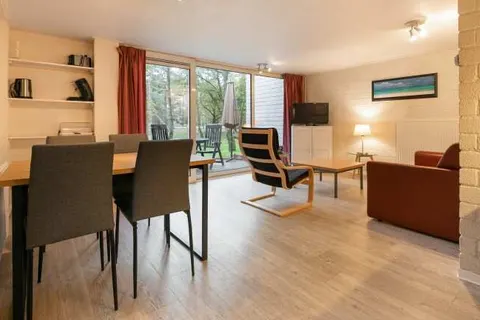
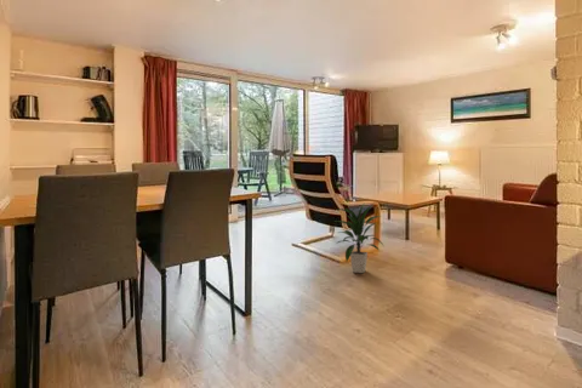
+ indoor plant [332,201,384,274]
